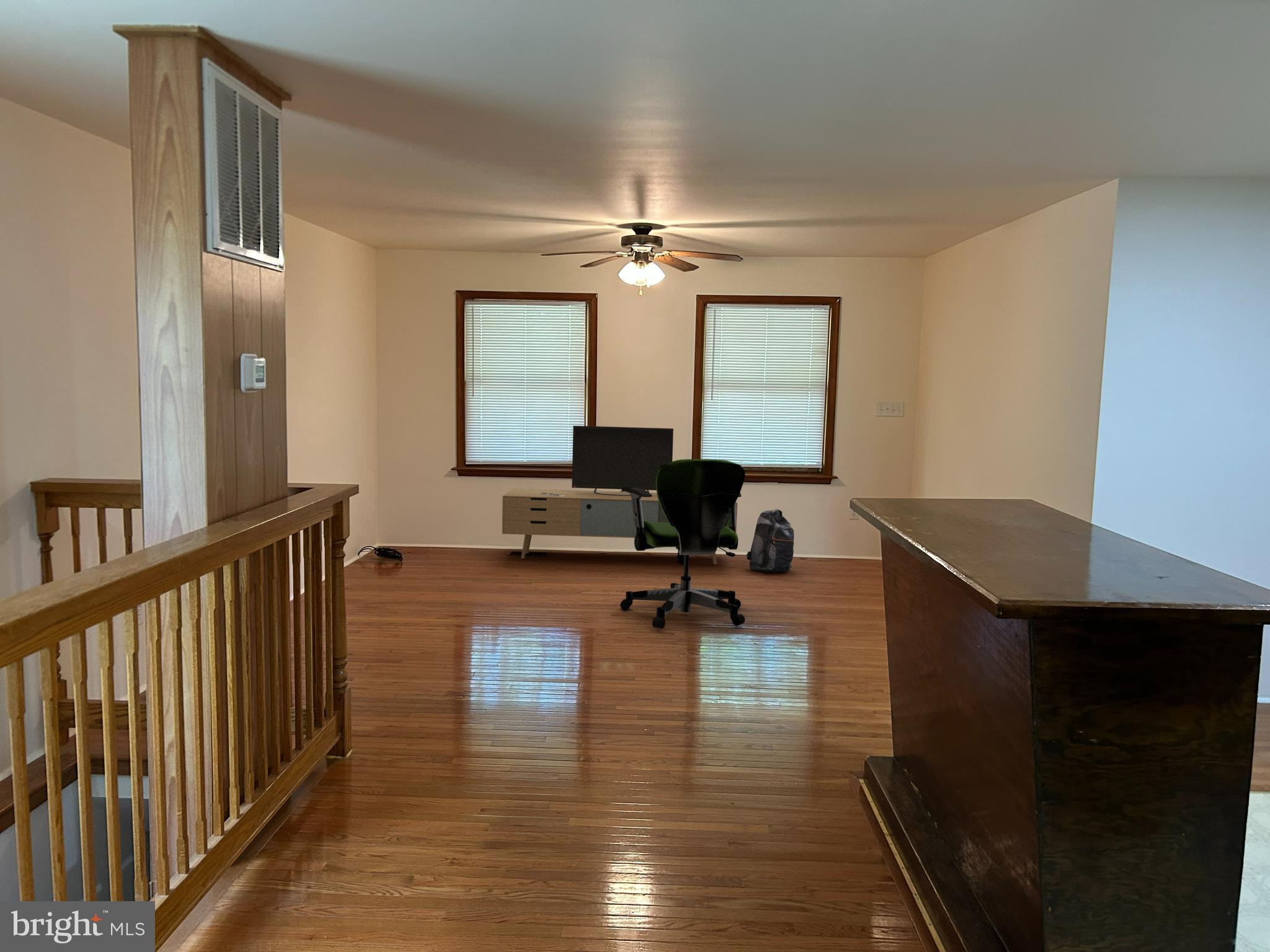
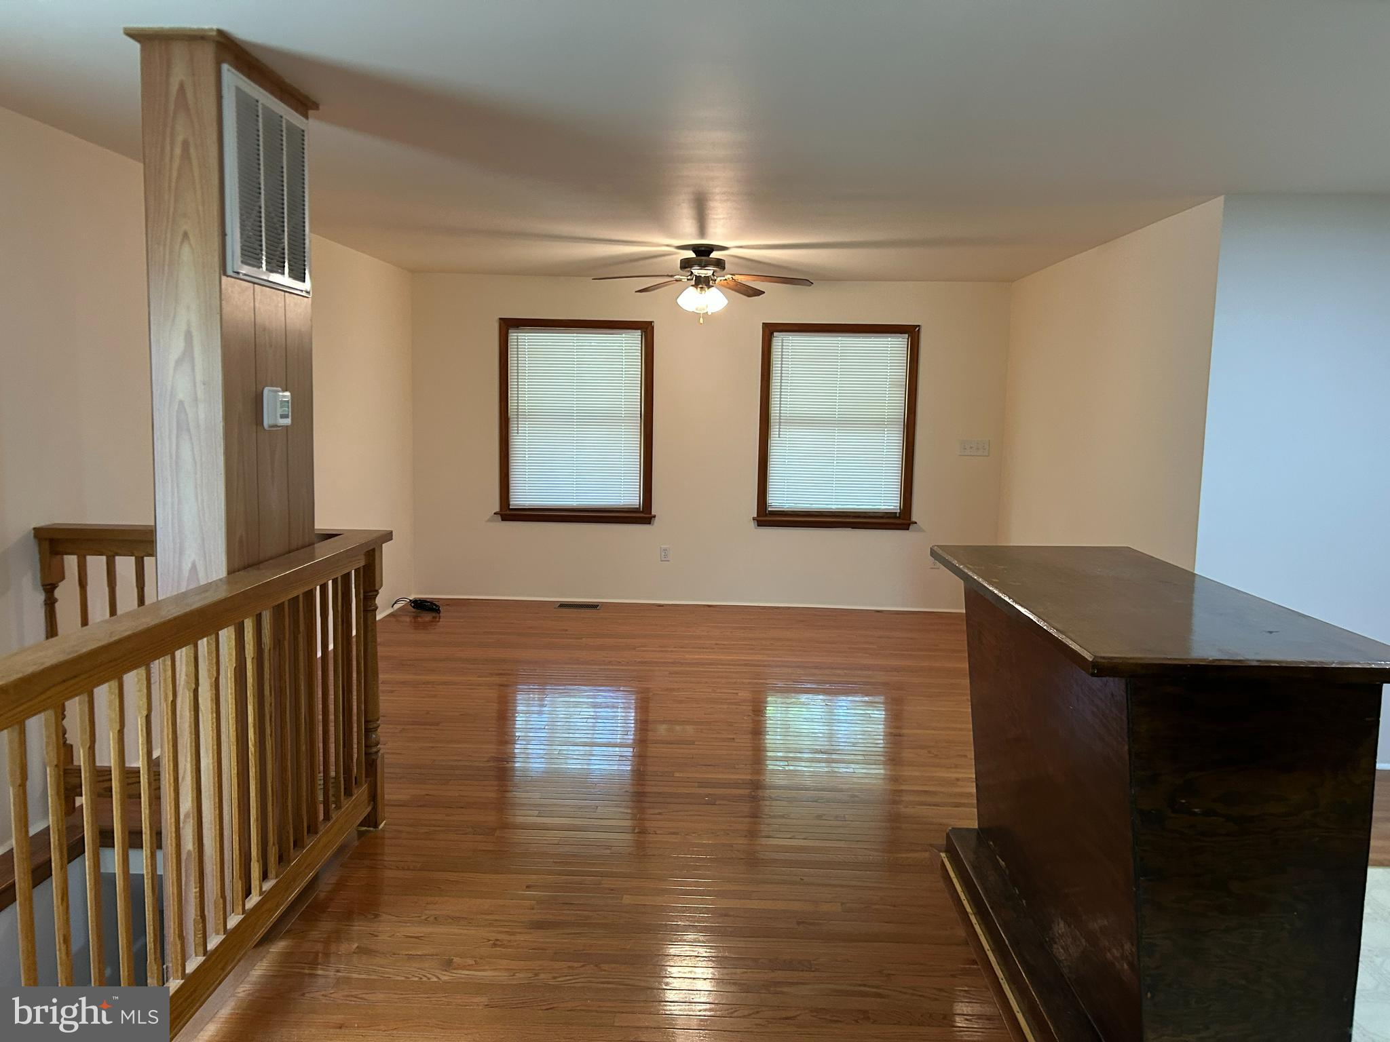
- media console [502,425,738,565]
- backpack [745,508,794,573]
- office chair [619,459,746,629]
